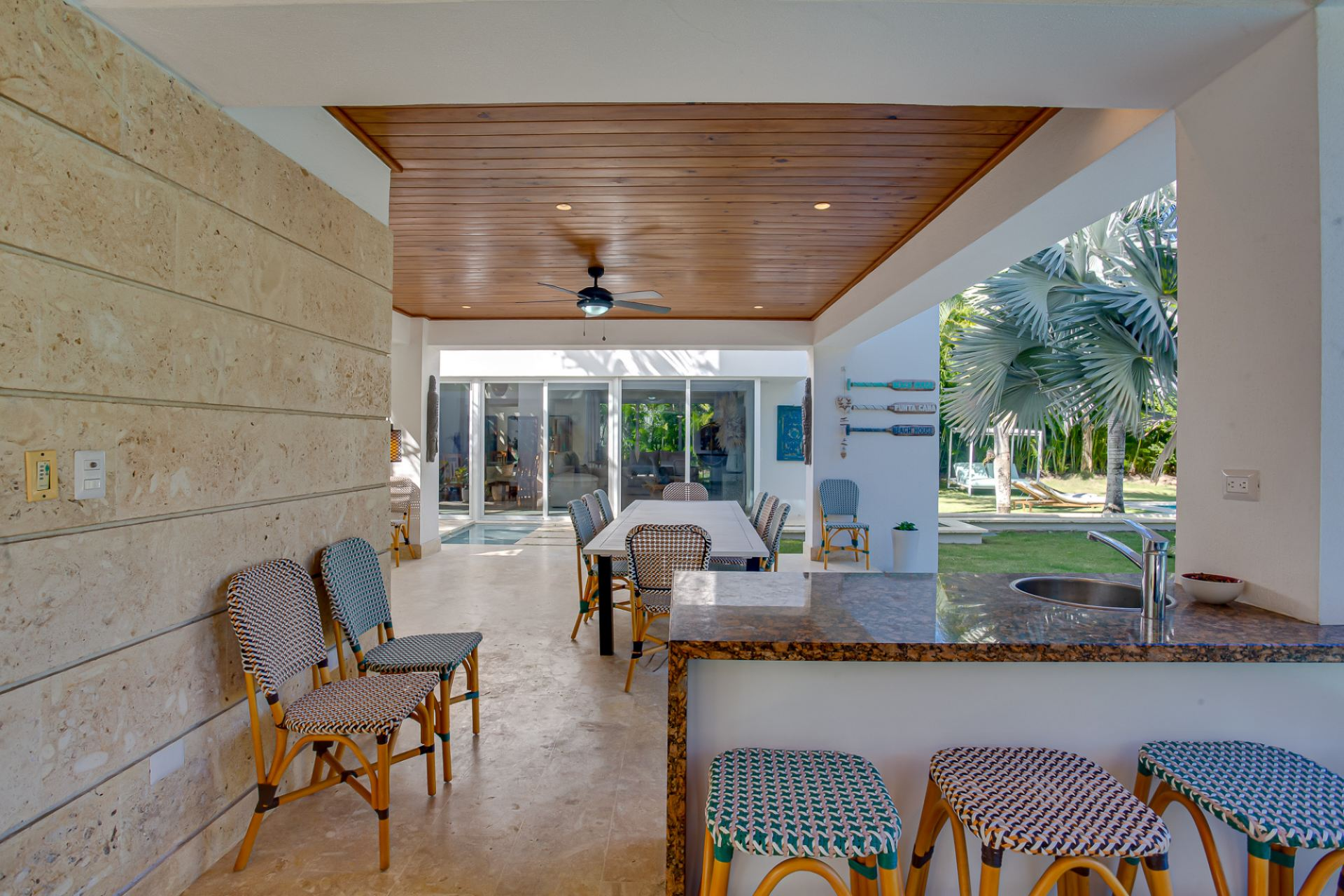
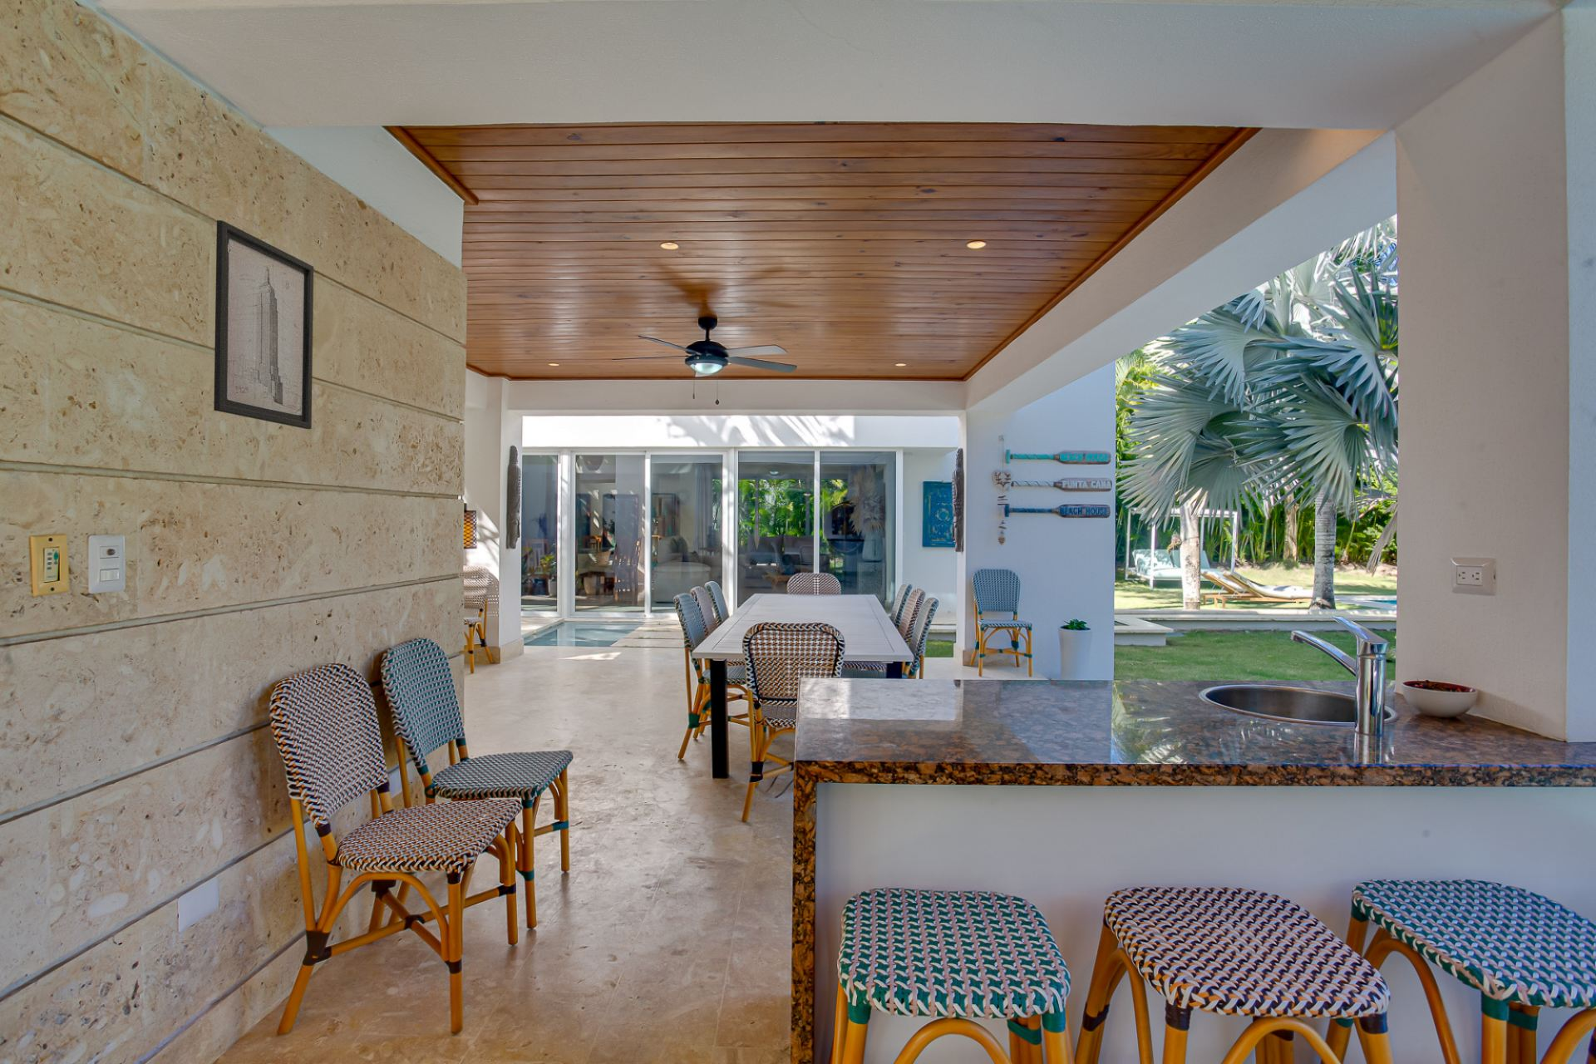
+ wall art [213,220,315,430]
